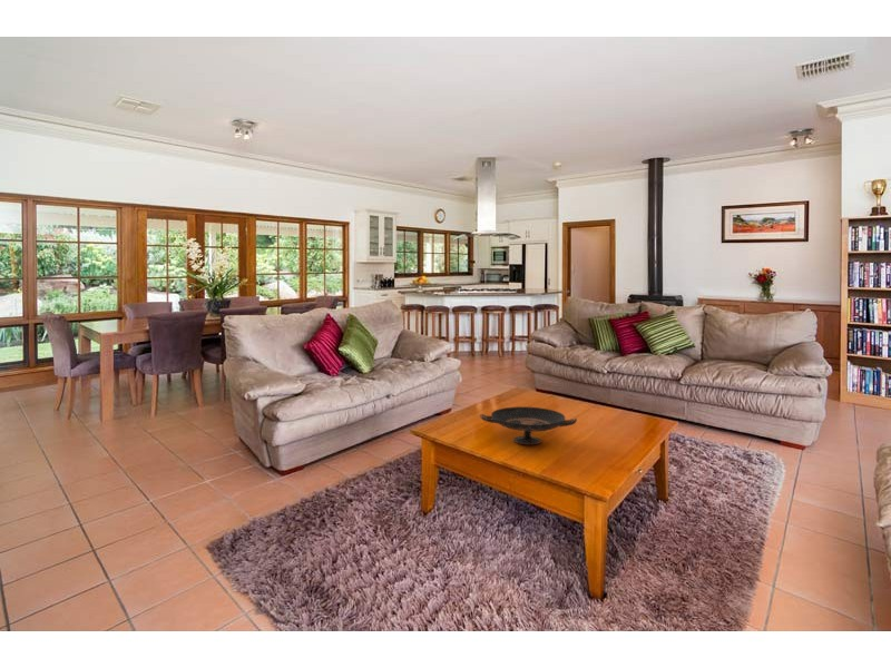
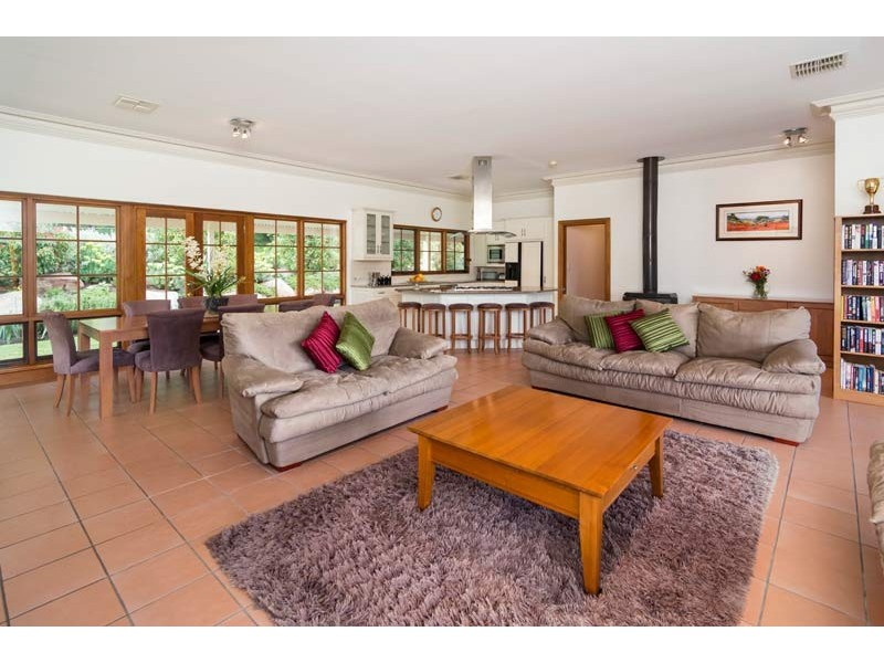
- decorative bowl [479,405,578,445]
